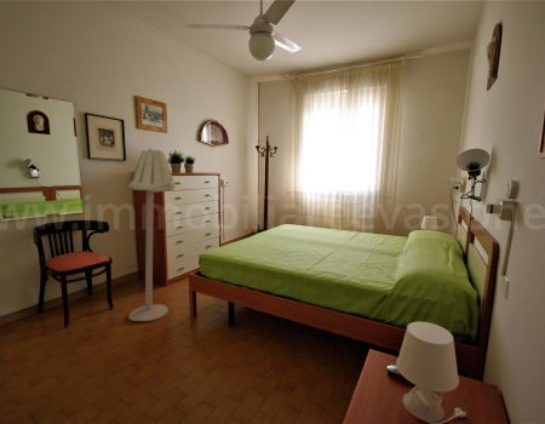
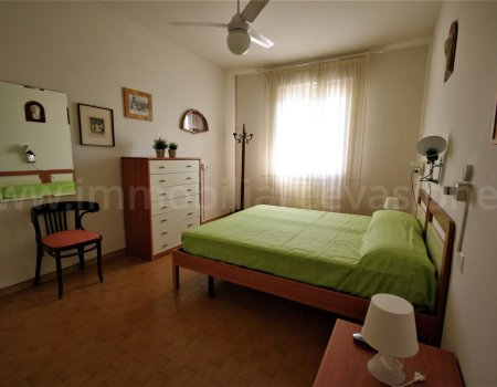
- floor lamp [127,147,177,322]
